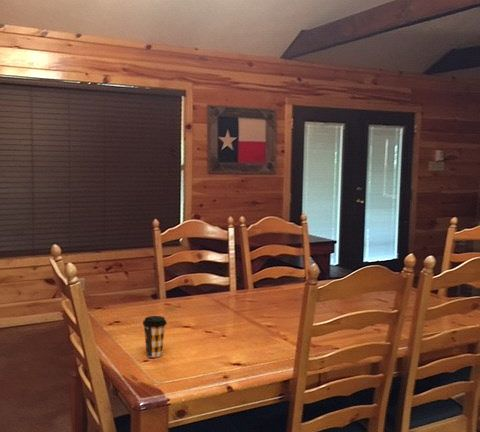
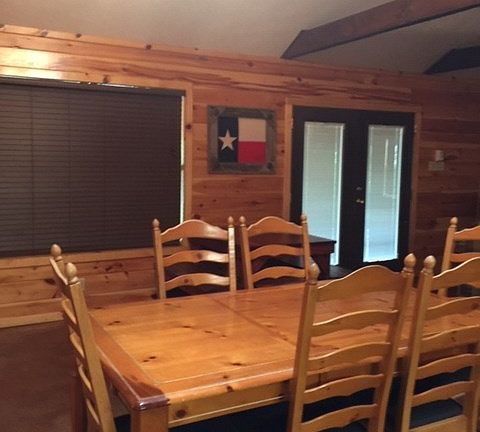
- coffee cup [142,315,168,358]
